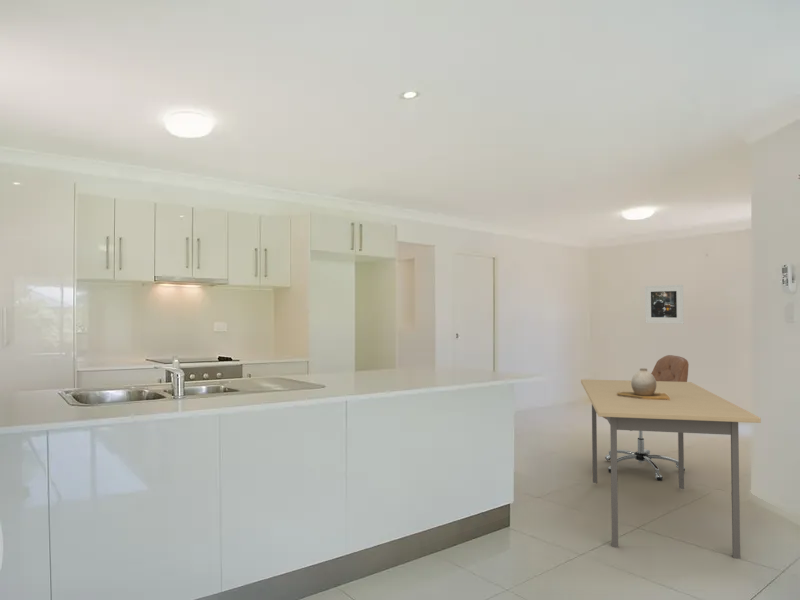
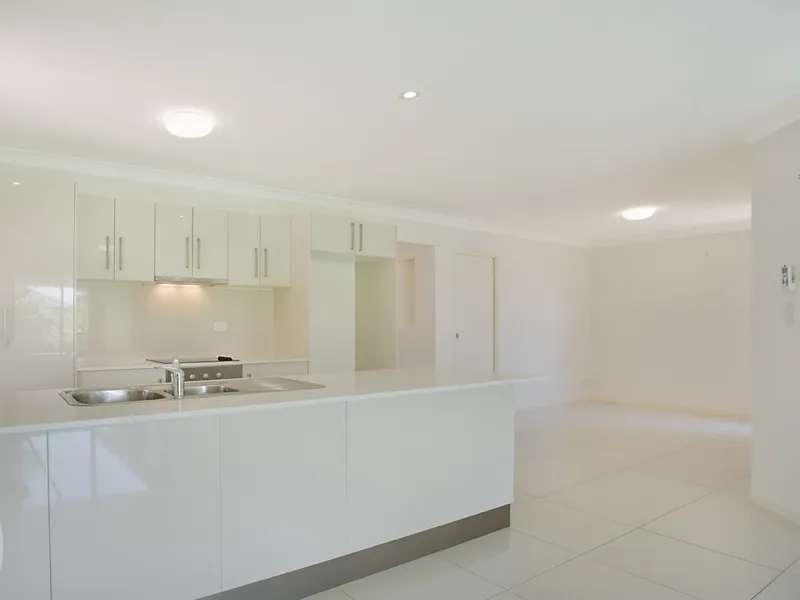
- dining table [580,378,762,560]
- chair [602,354,690,482]
- vase [617,367,670,400]
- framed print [644,284,685,325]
